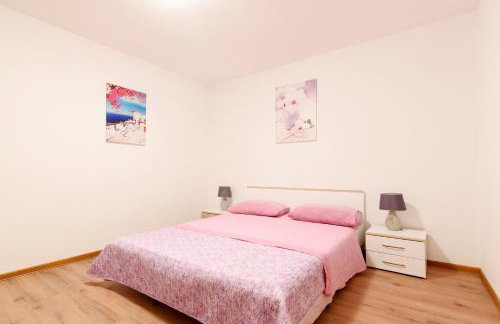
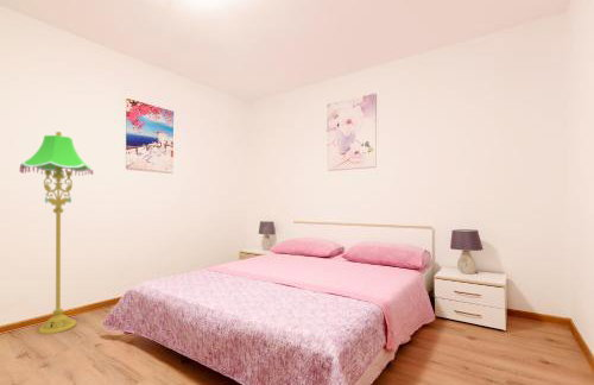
+ floor lamp [19,131,94,335]
